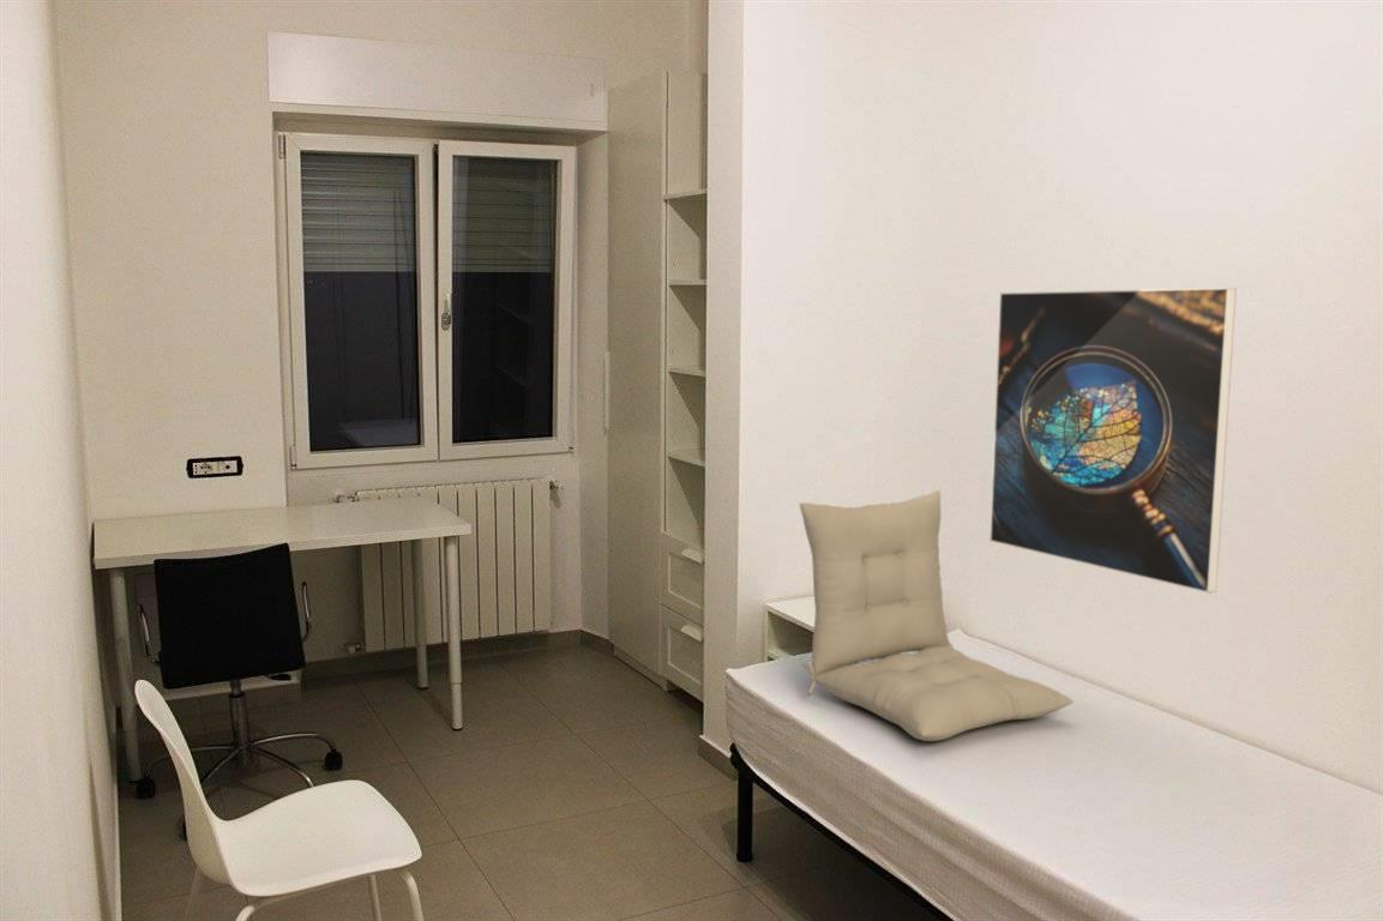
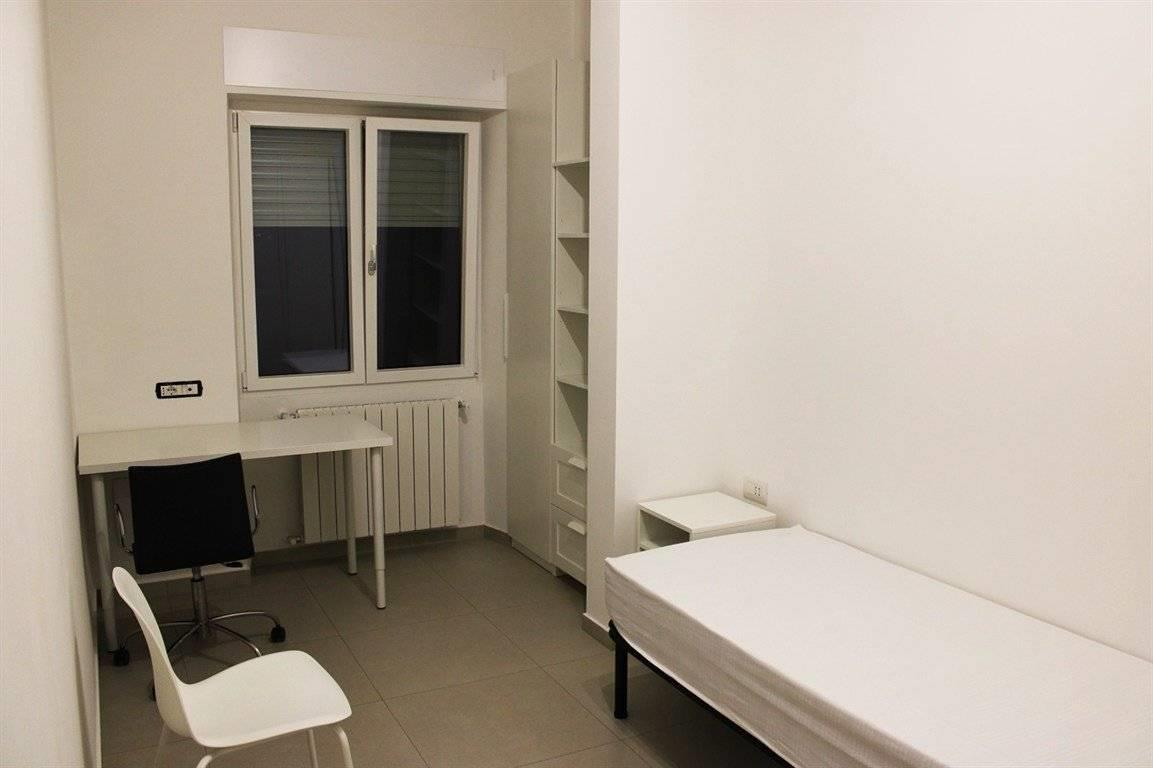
- seat cushion [798,489,1075,742]
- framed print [988,287,1238,595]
